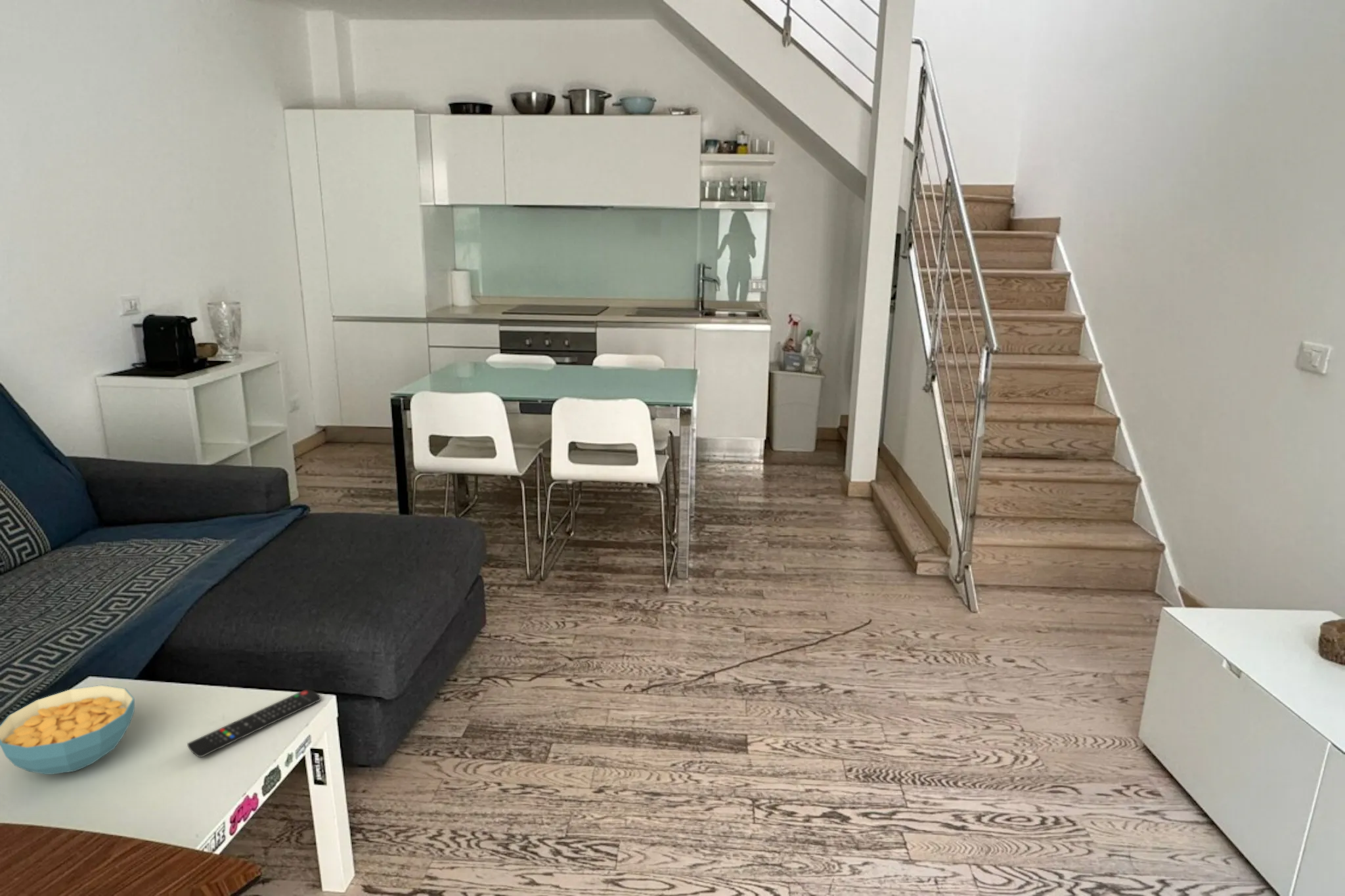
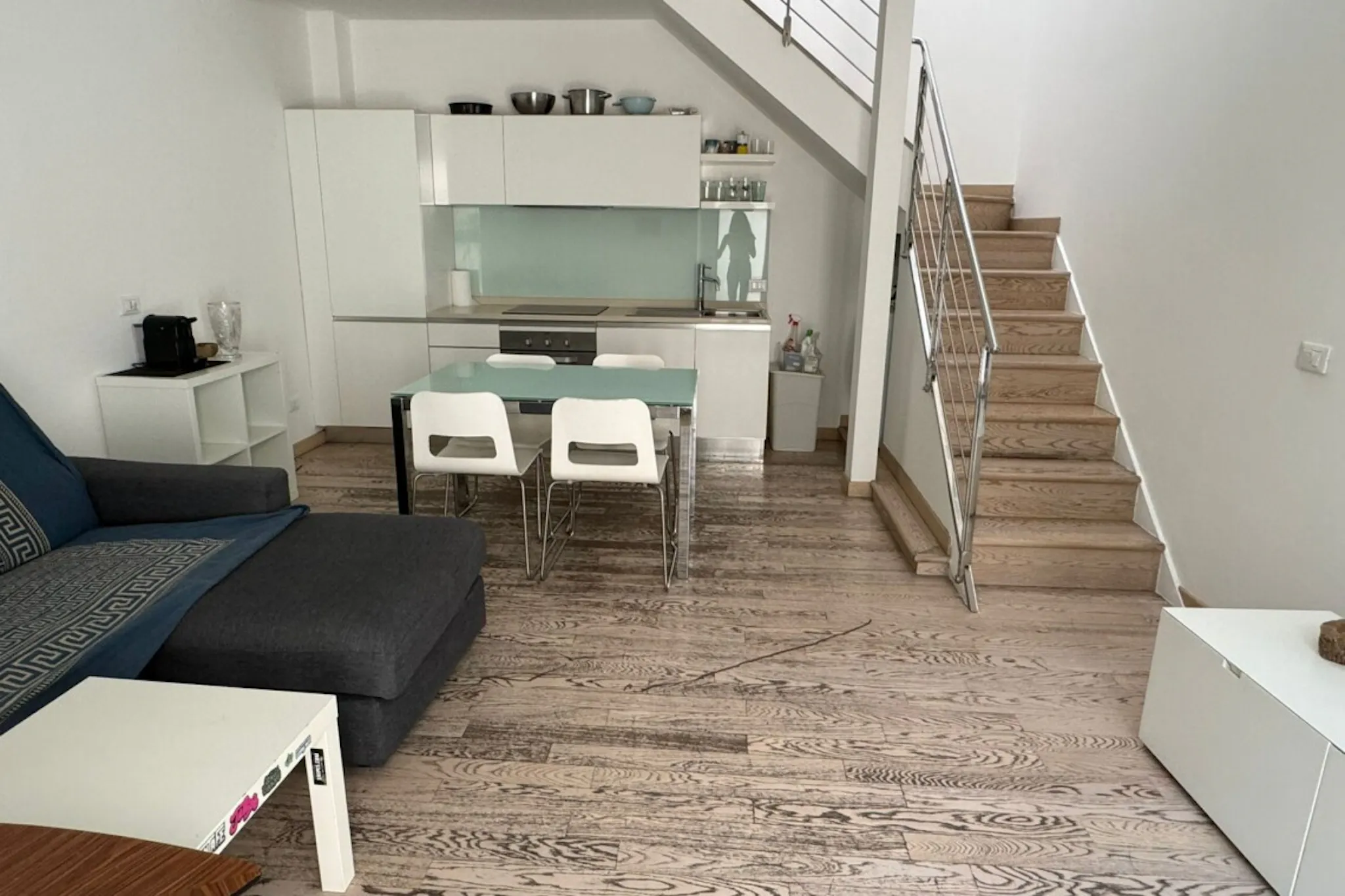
- remote control [187,689,322,758]
- cereal bowl [0,685,135,775]
